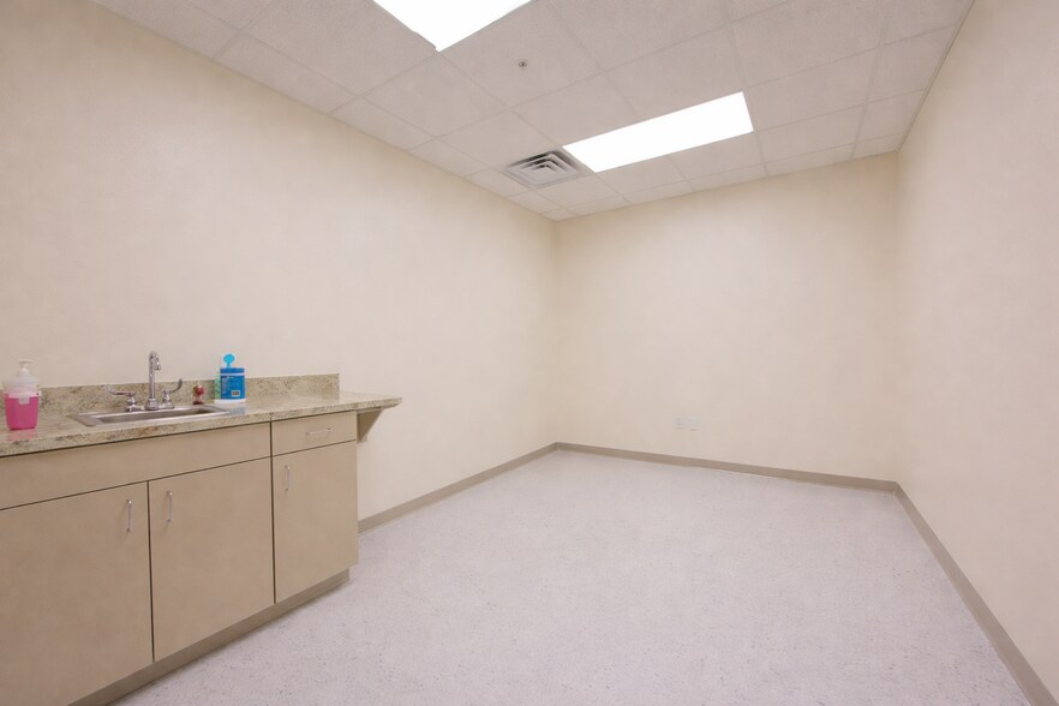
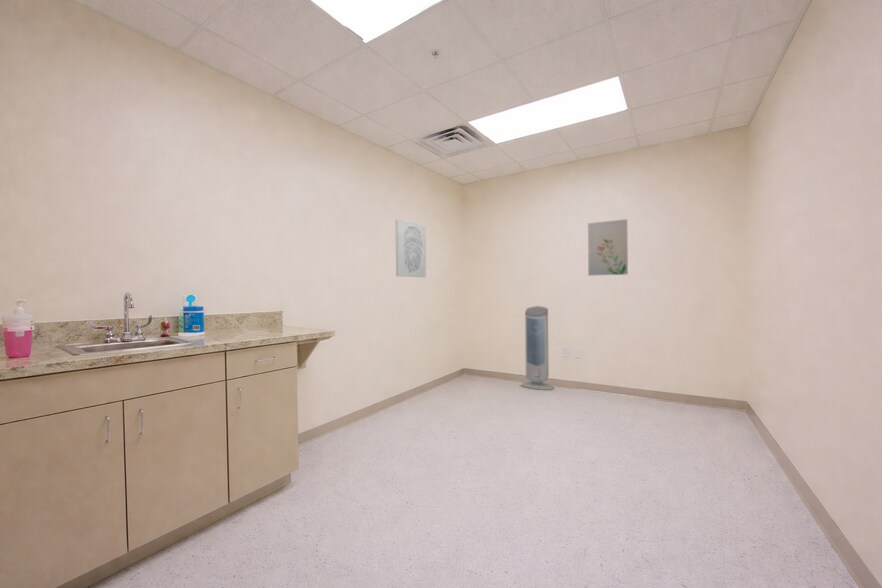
+ air purifier [519,305,556,391]
+ wall art [394,219,427,278]
+ wall art [587,218,629,277]
